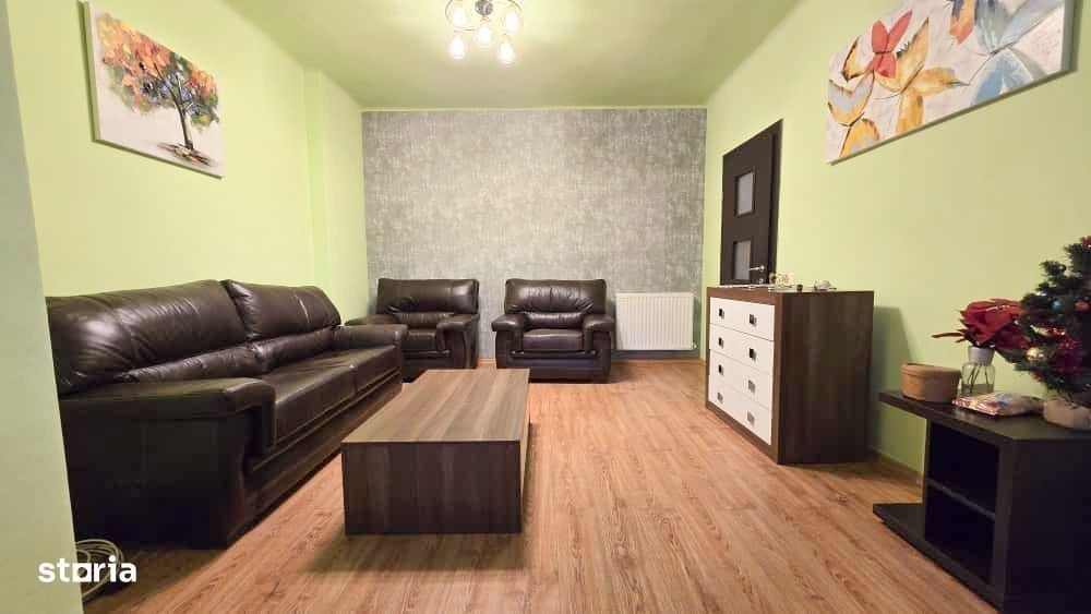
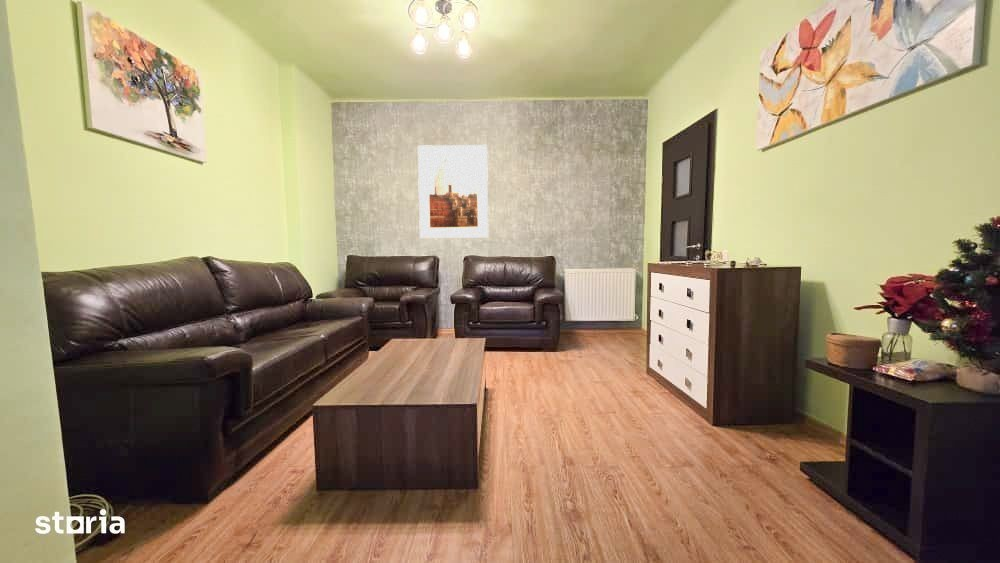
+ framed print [417,144,489,239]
